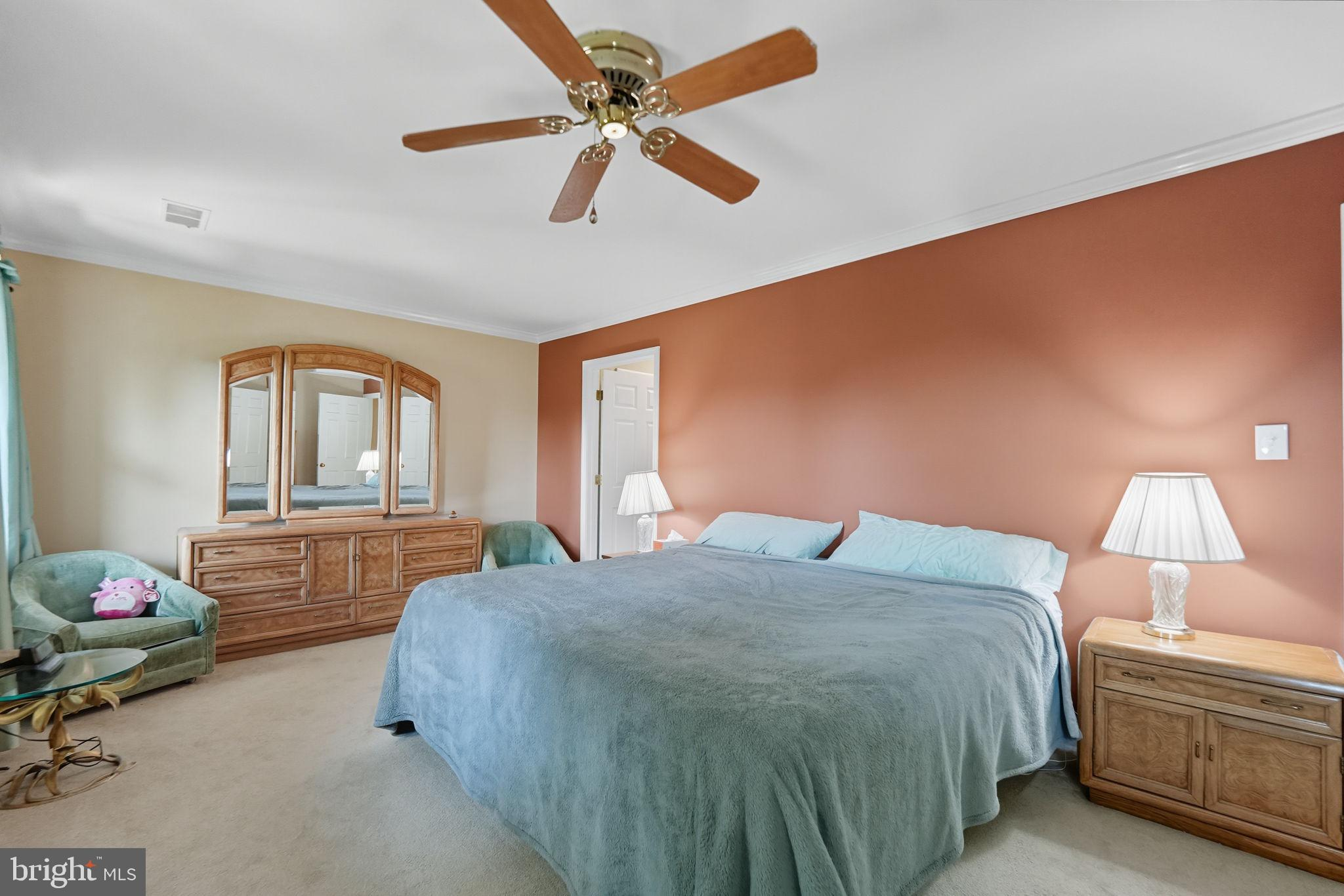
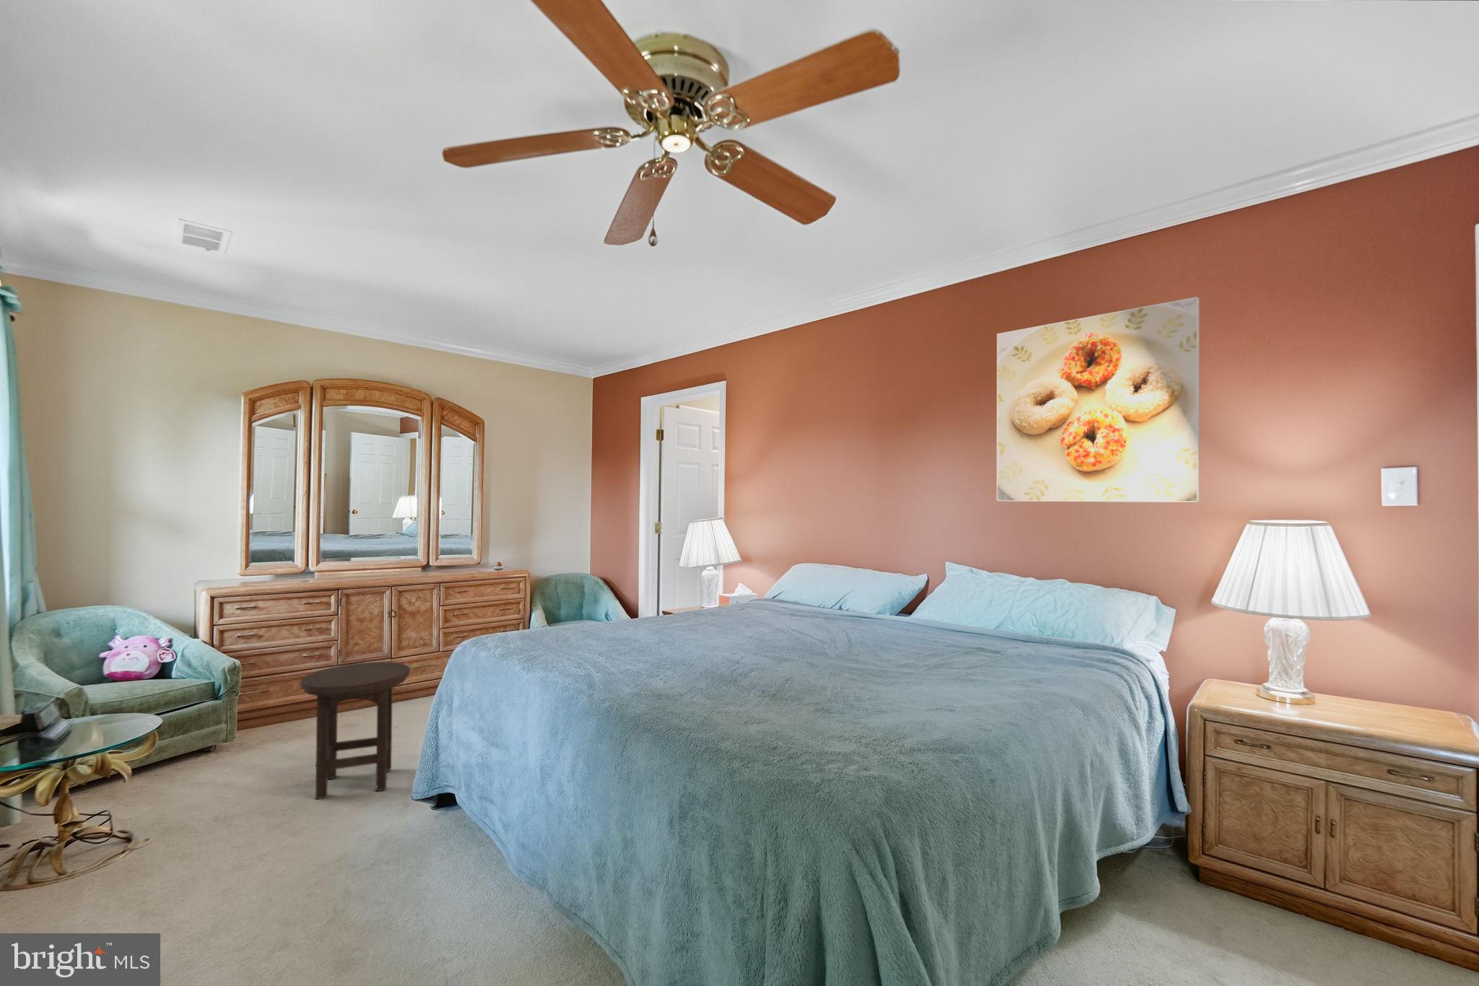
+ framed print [996,296,1201,503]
+ stool [299,661,410,800]
